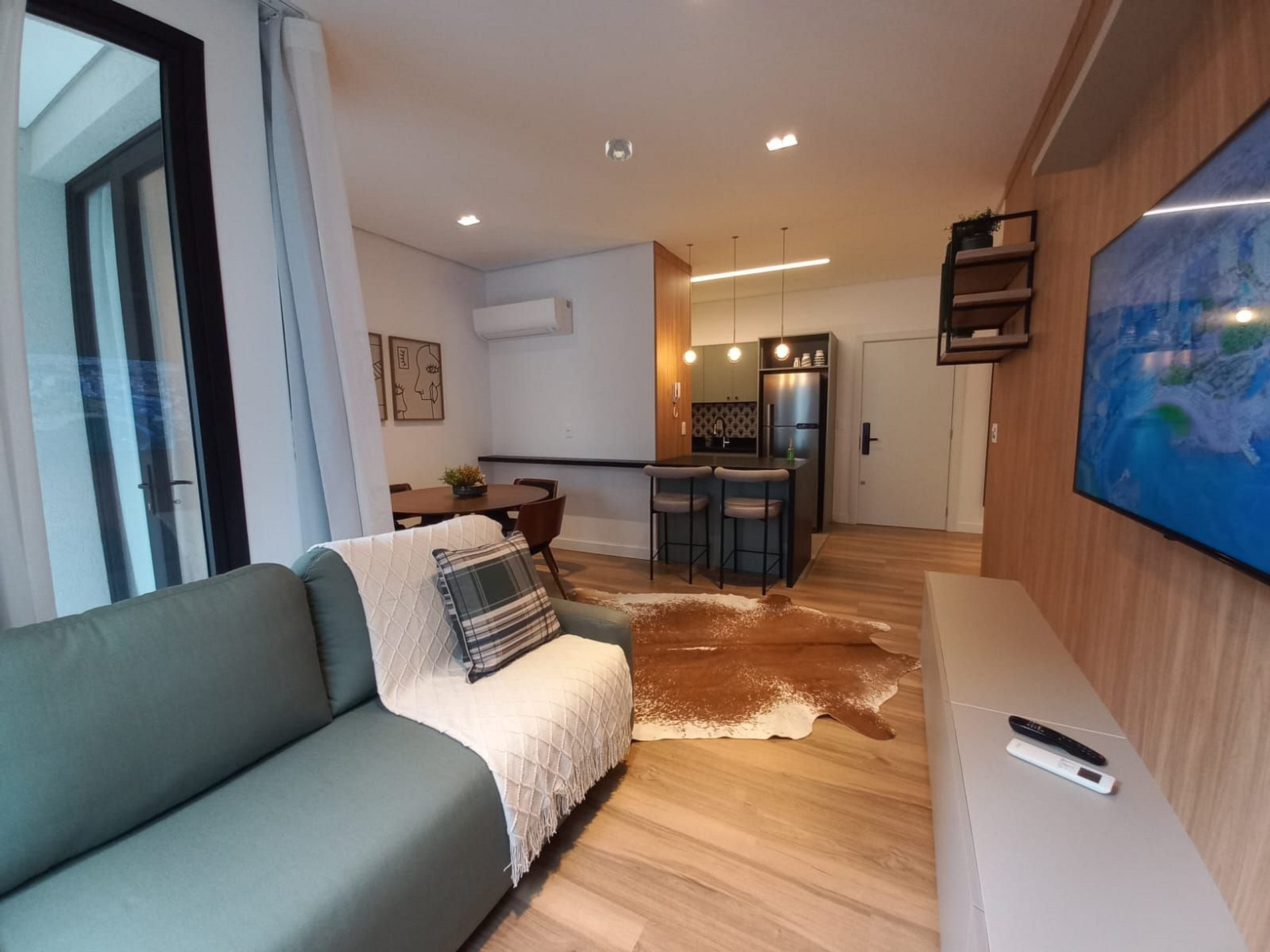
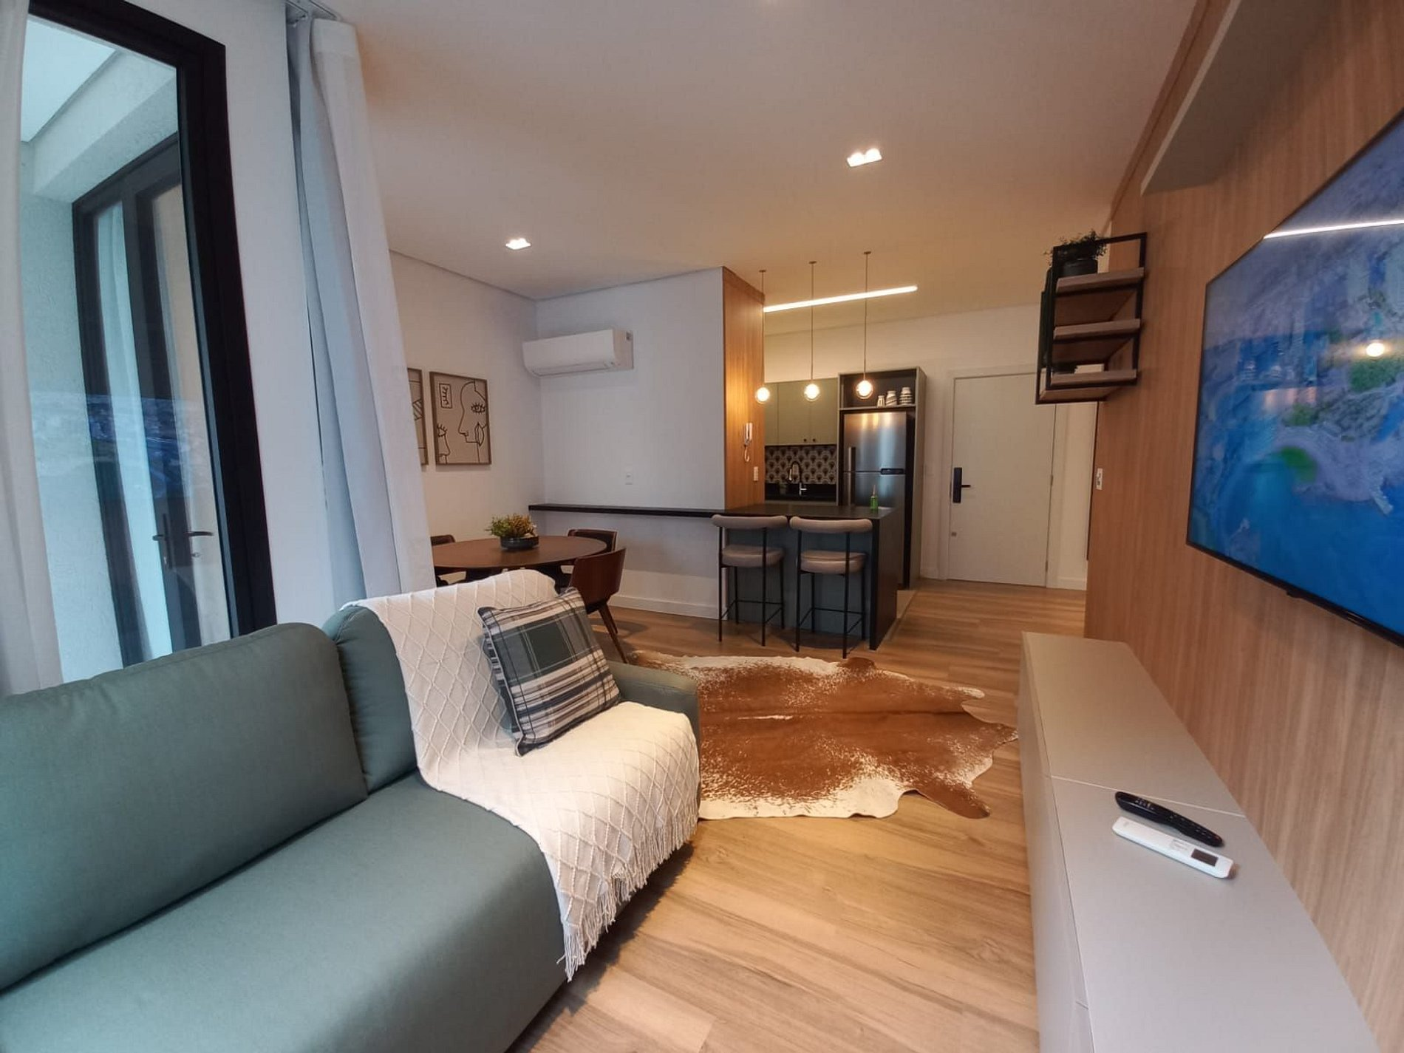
- smoke detector [605,137,632,162]
